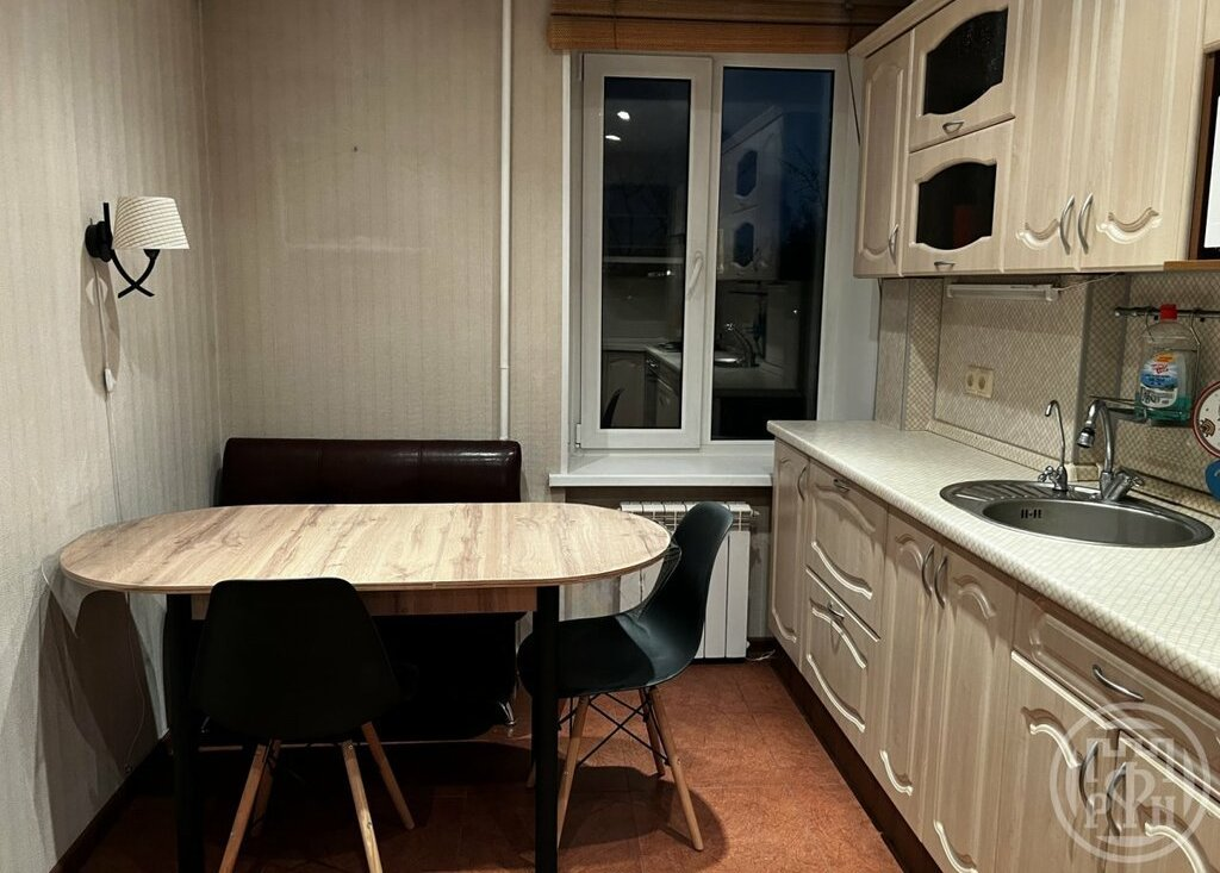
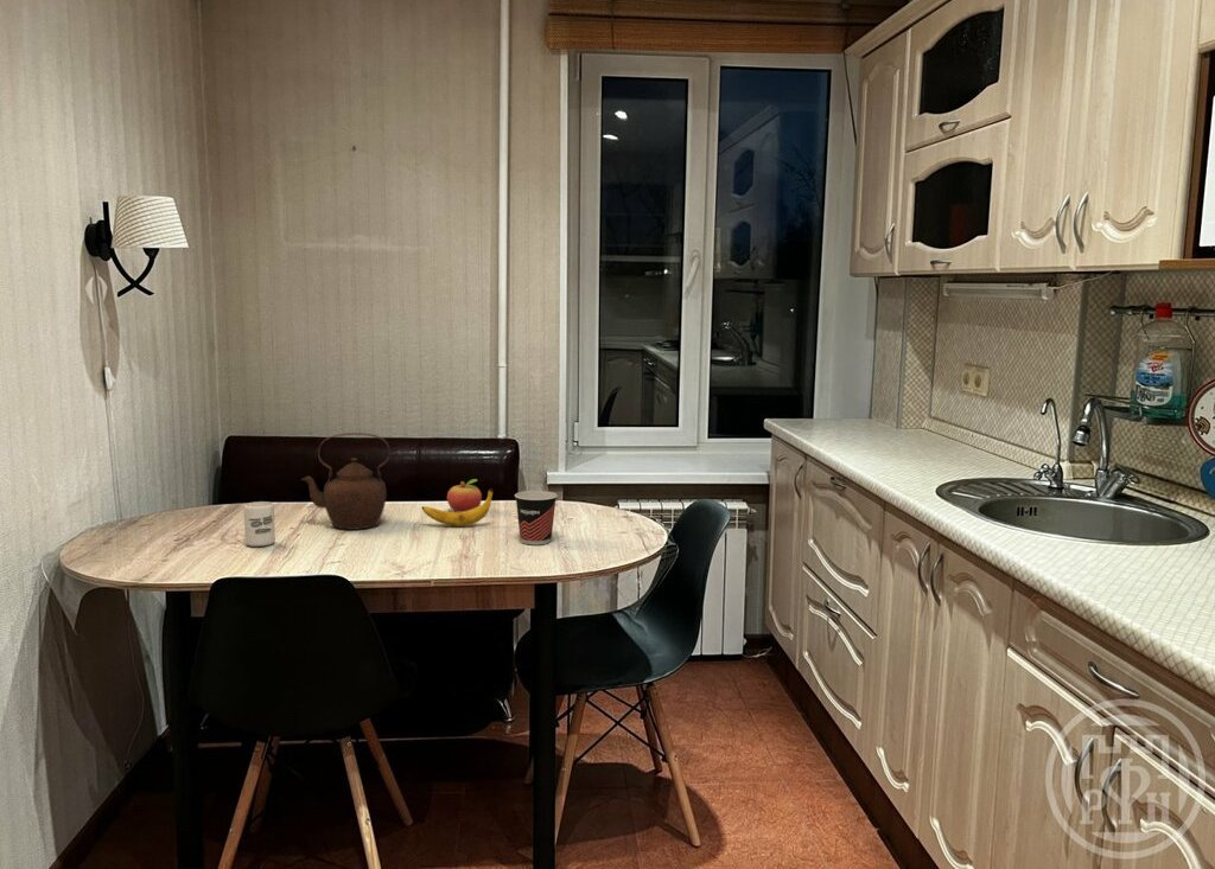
+ cup [243,500,276,548]
+ teapot [300,432,392,531]
+ banana [421,487,494,528]
+ fruit [446,478,483,512]
+ cup [514,490,559,545]
